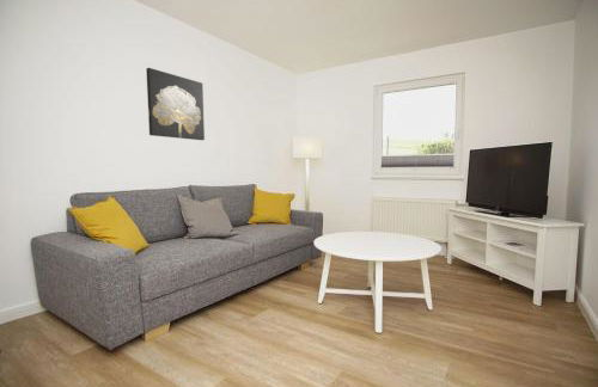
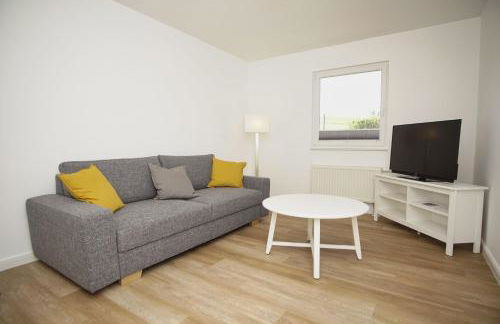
- wall art [146,67,206,141]
